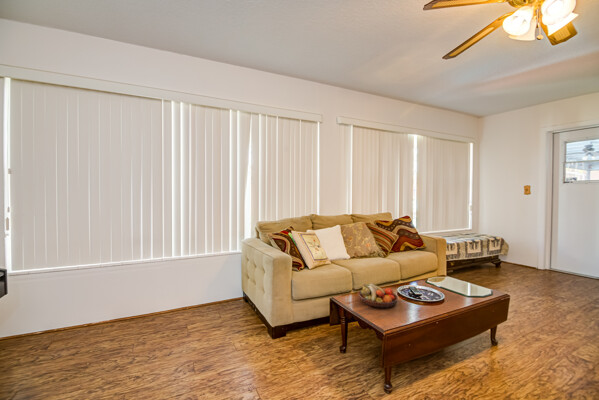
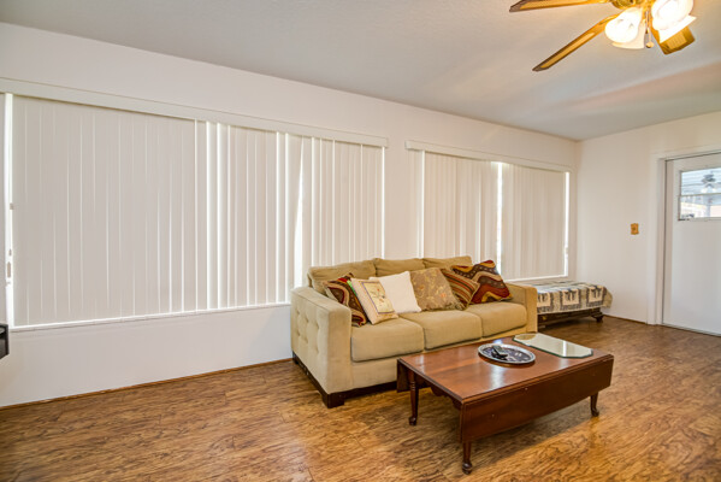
- fruit bowl [357,283,399,309]
